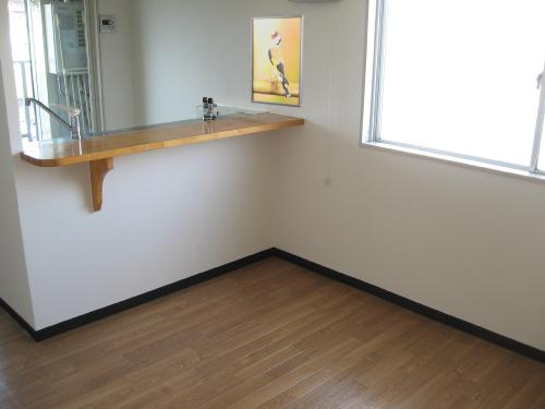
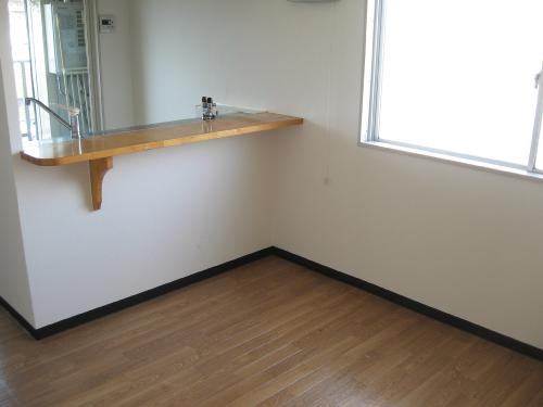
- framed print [250,14,305,109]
